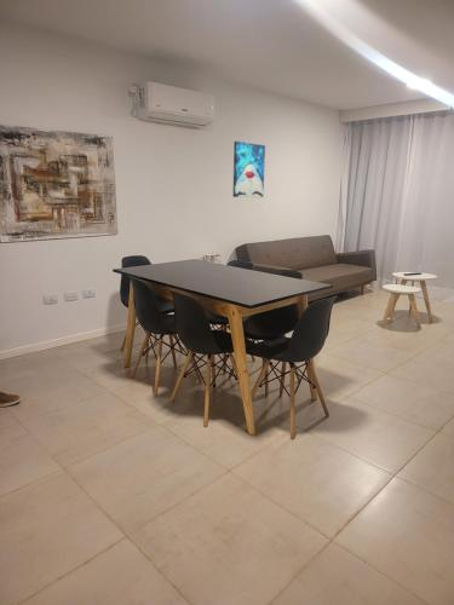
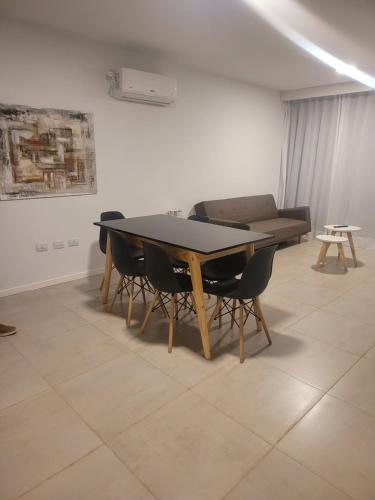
- wall art [232,140,266,198]
